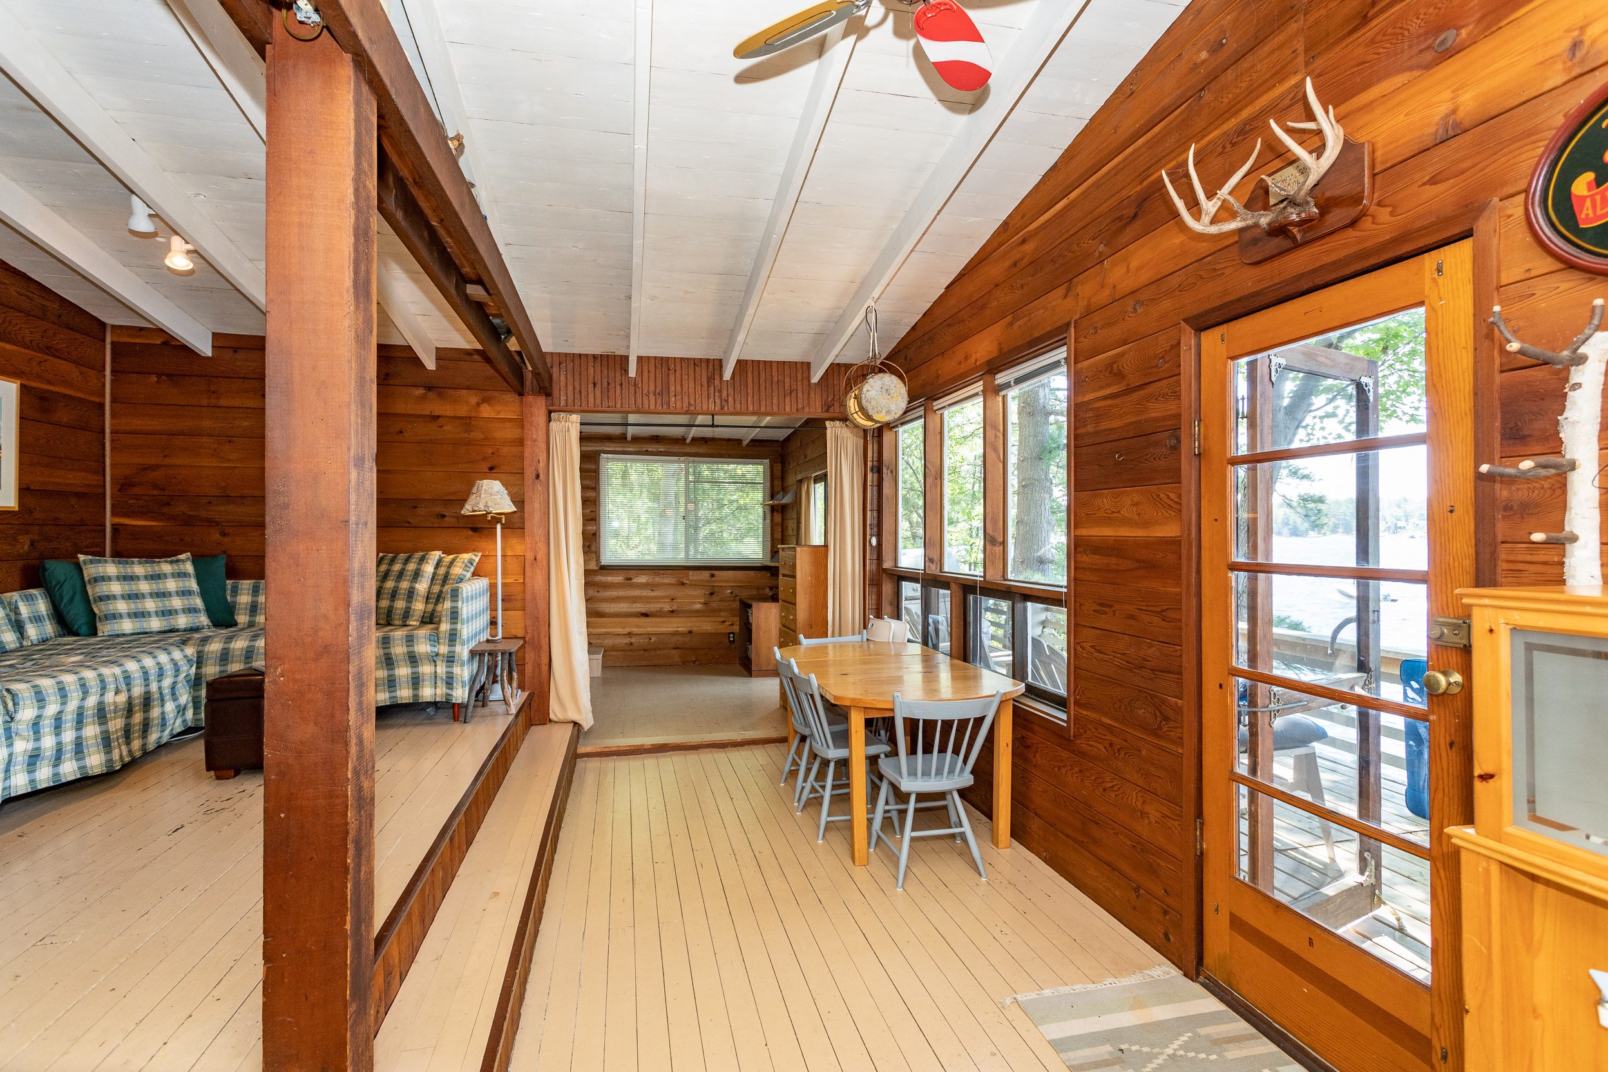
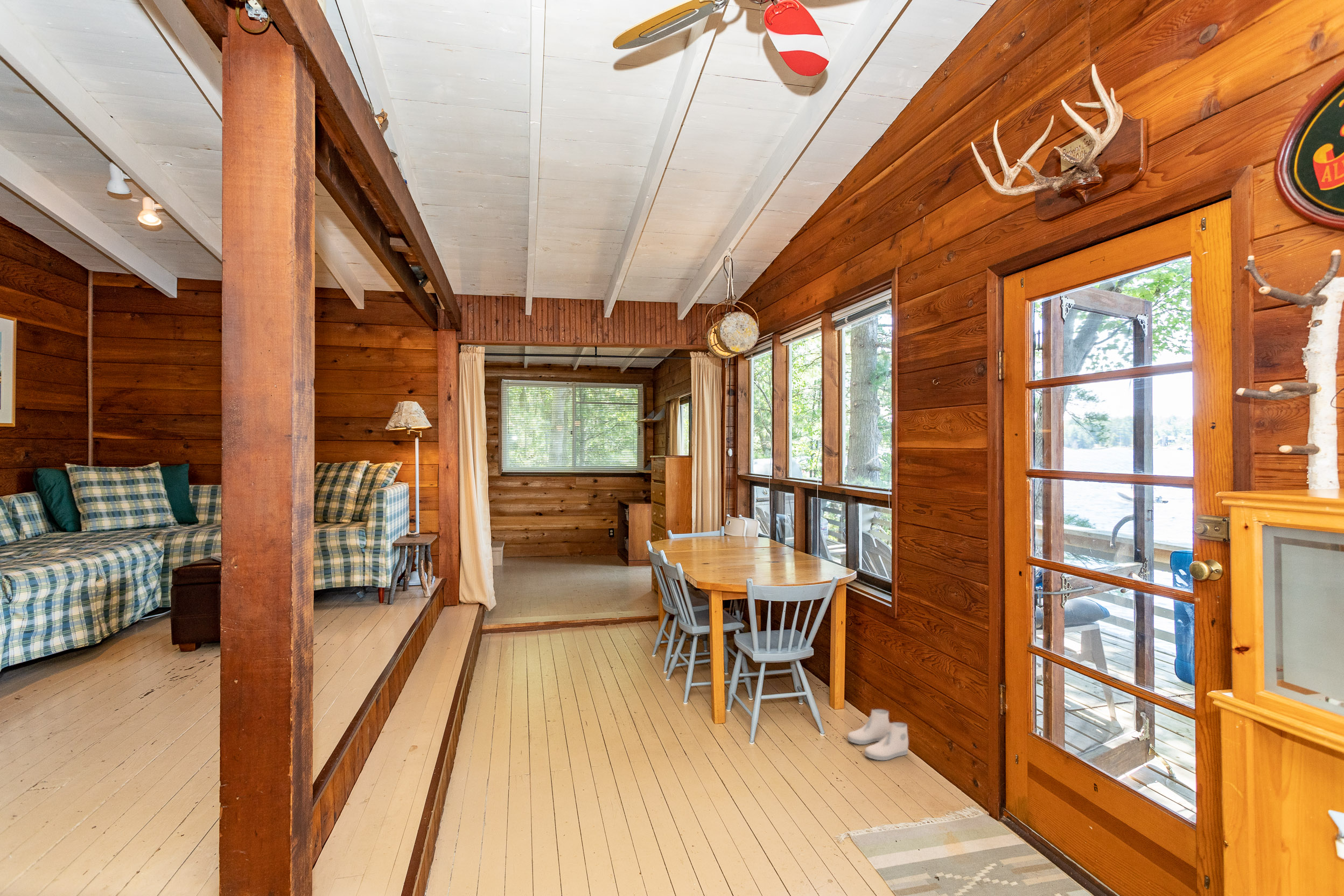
+ boots [847,709,909,761]
